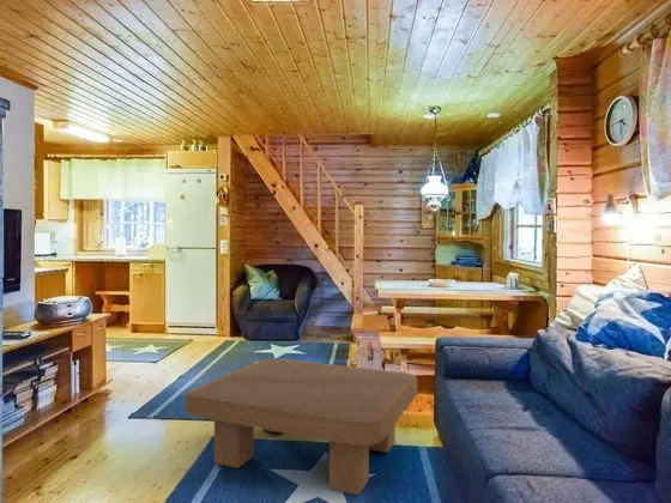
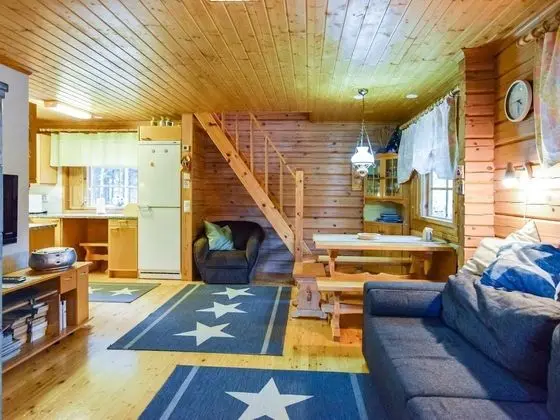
- coffee table [185,357,418,496]
